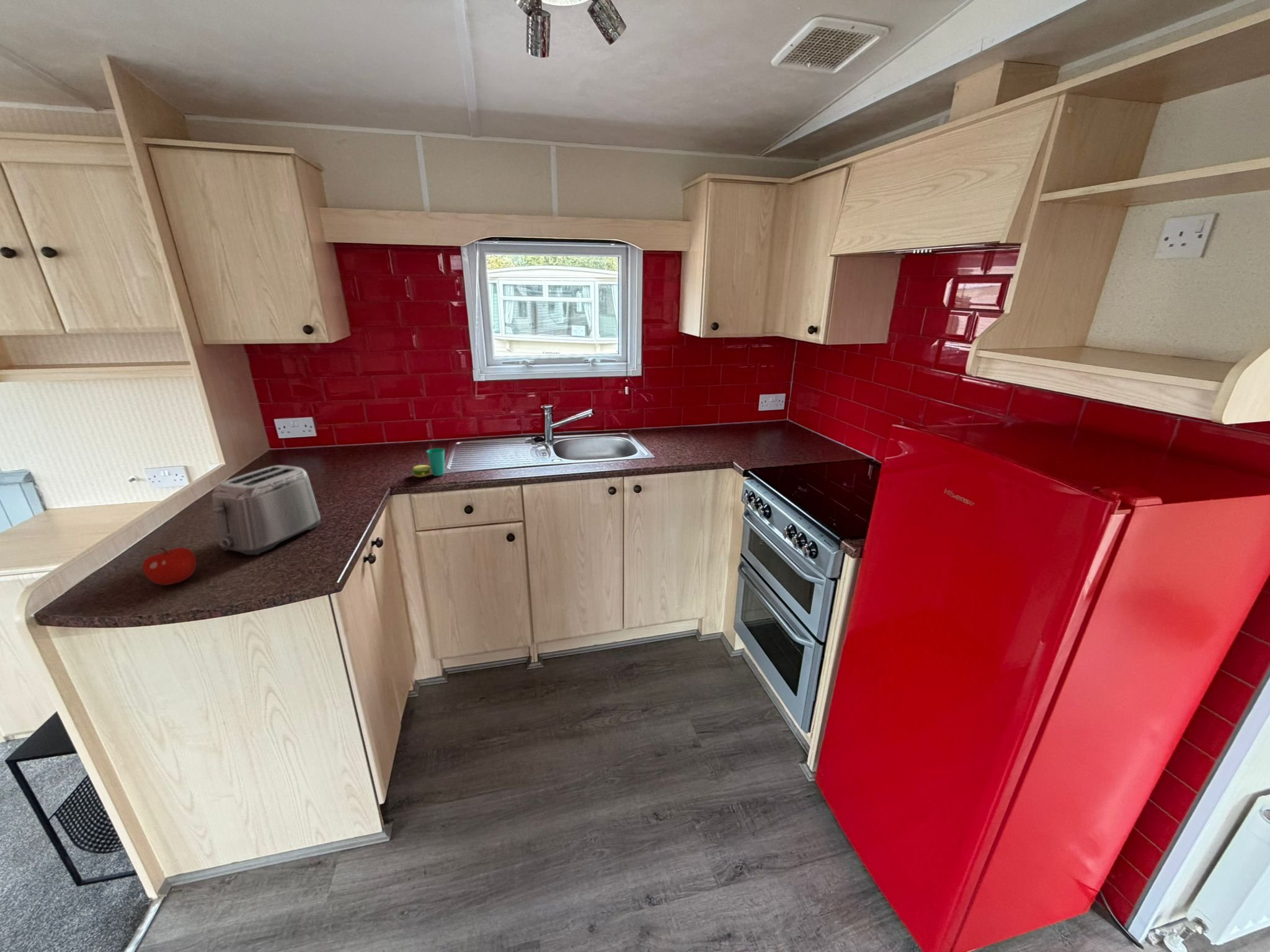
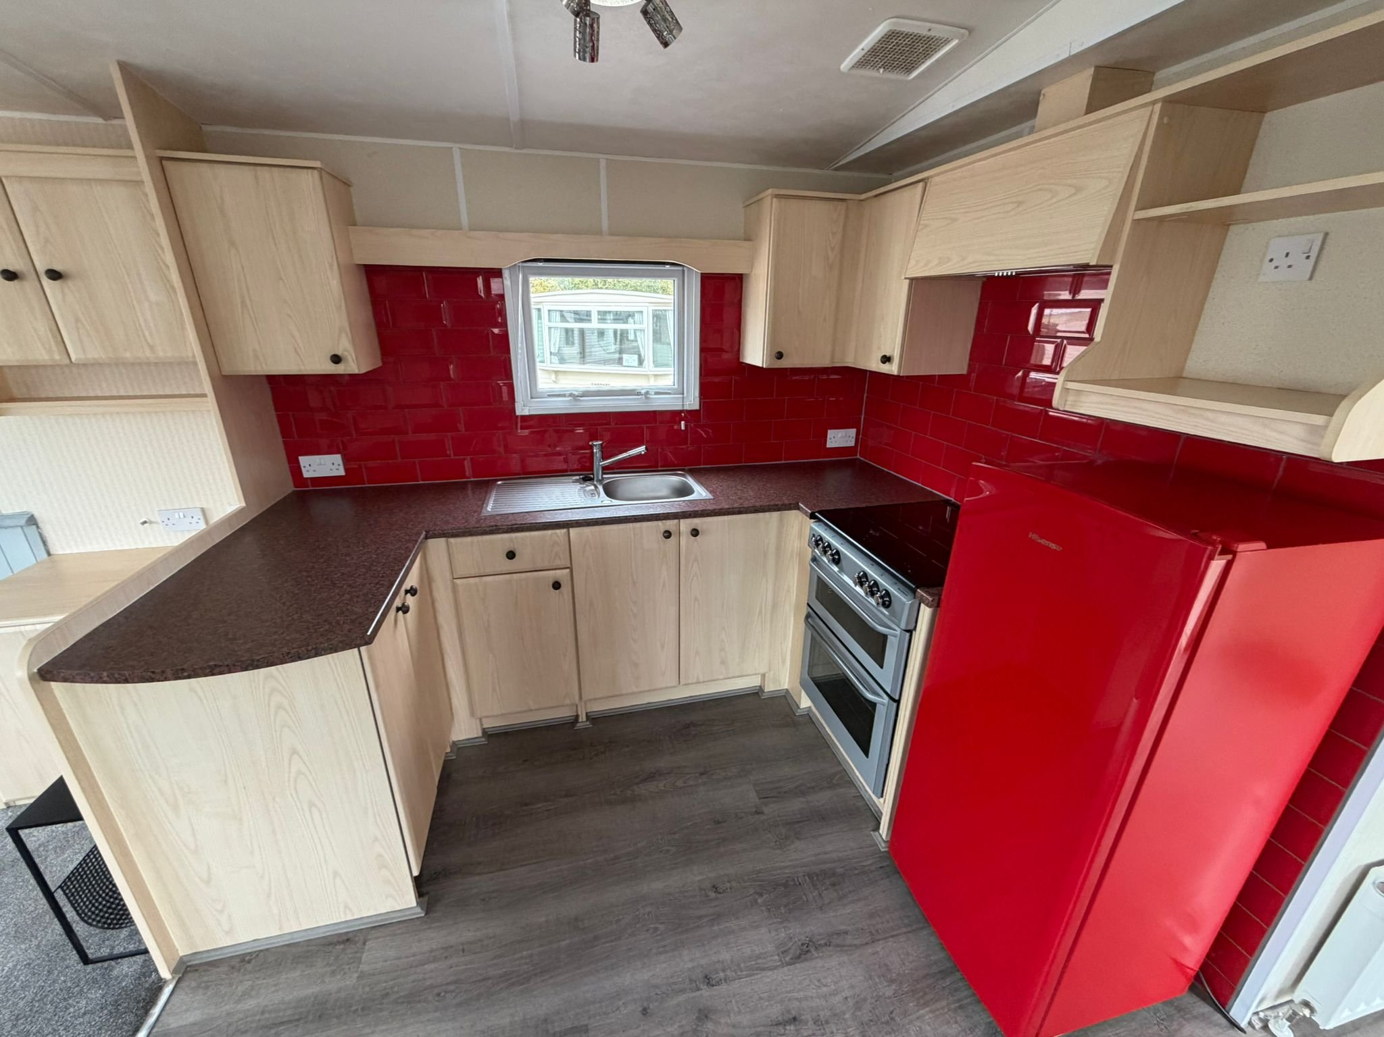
- fruit [142,547,197,586]
- toaster [211,465,321,555]
- cup [412,447,445,478]
